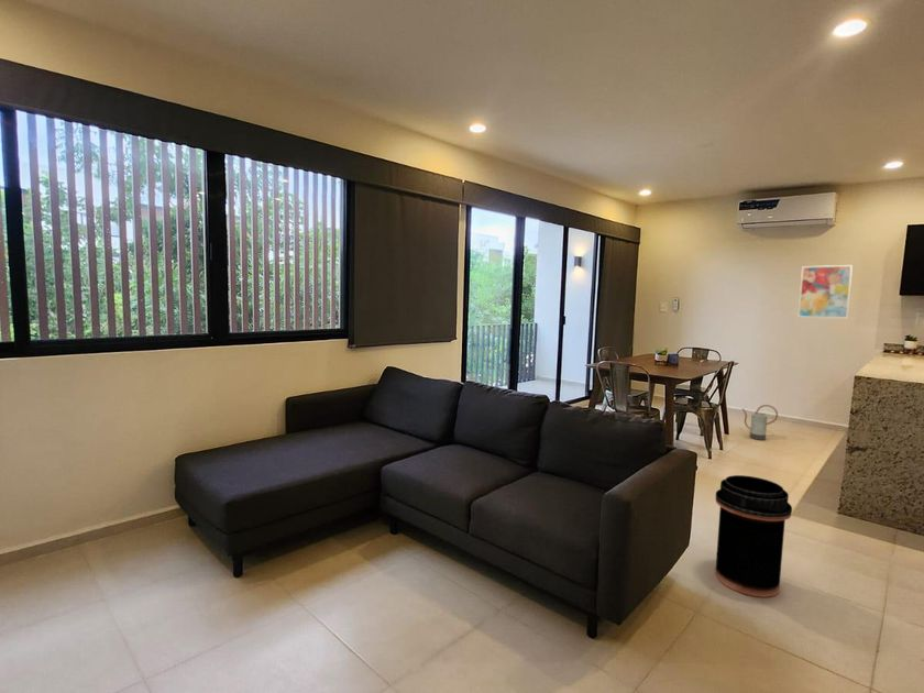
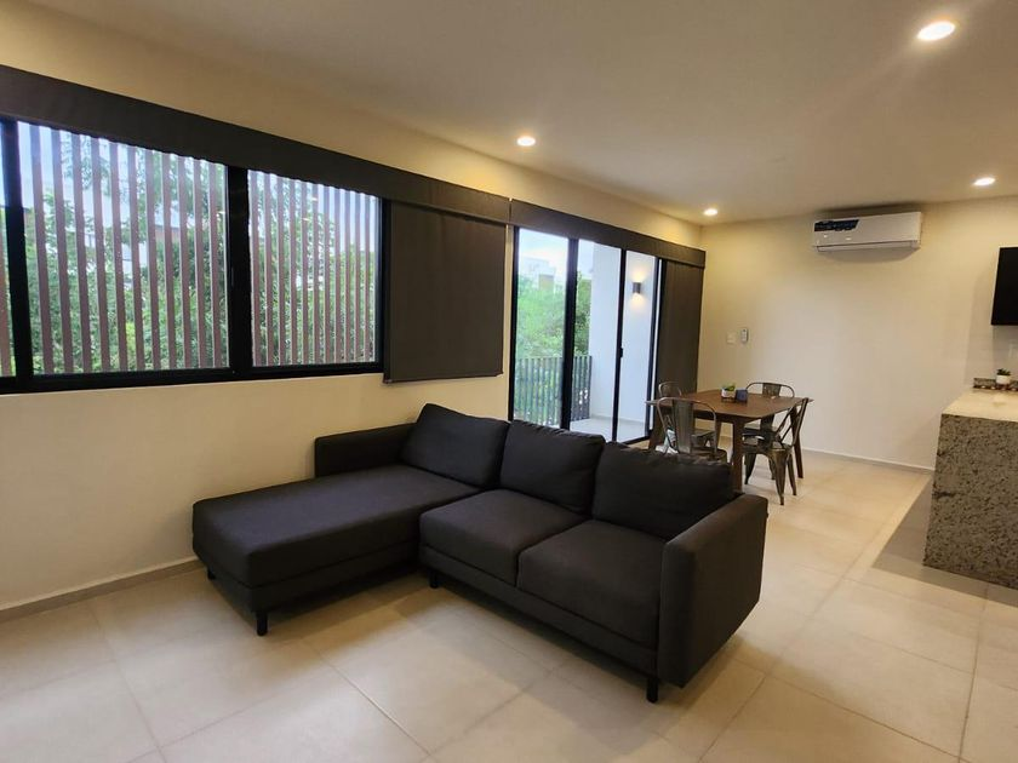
- trash can [714,474,793,598]
- watering can [740,404,779,441]
- wall art [798,264,854,320]
